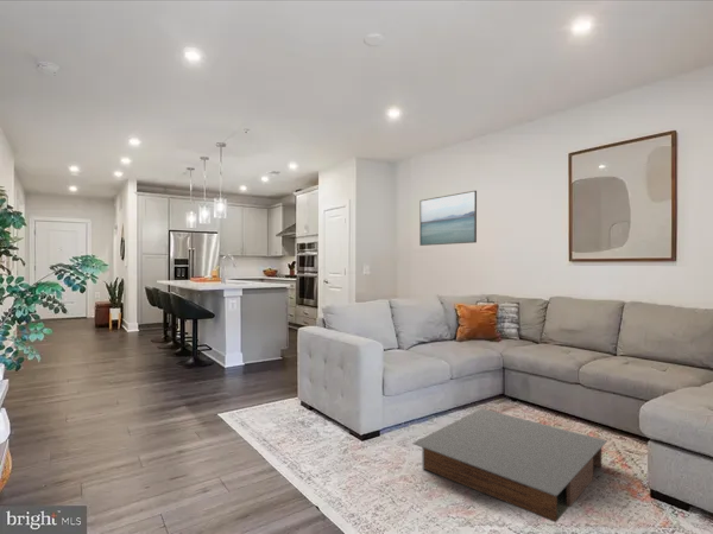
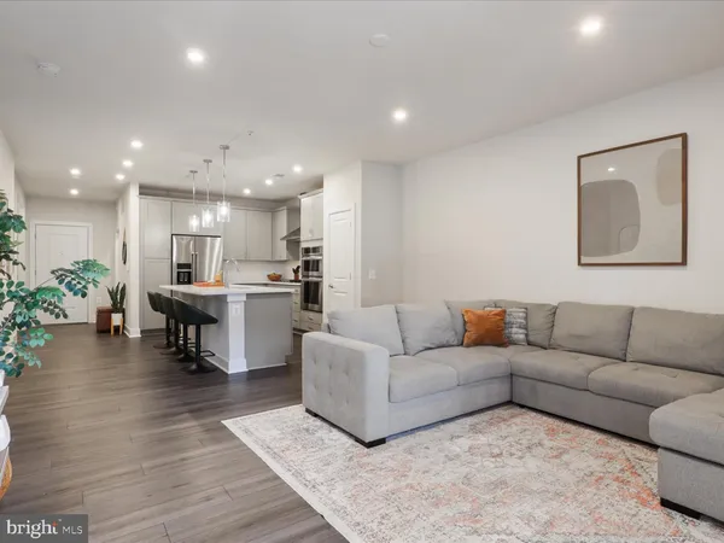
- coffee table [411,407,608,523]
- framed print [418,190,478,247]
